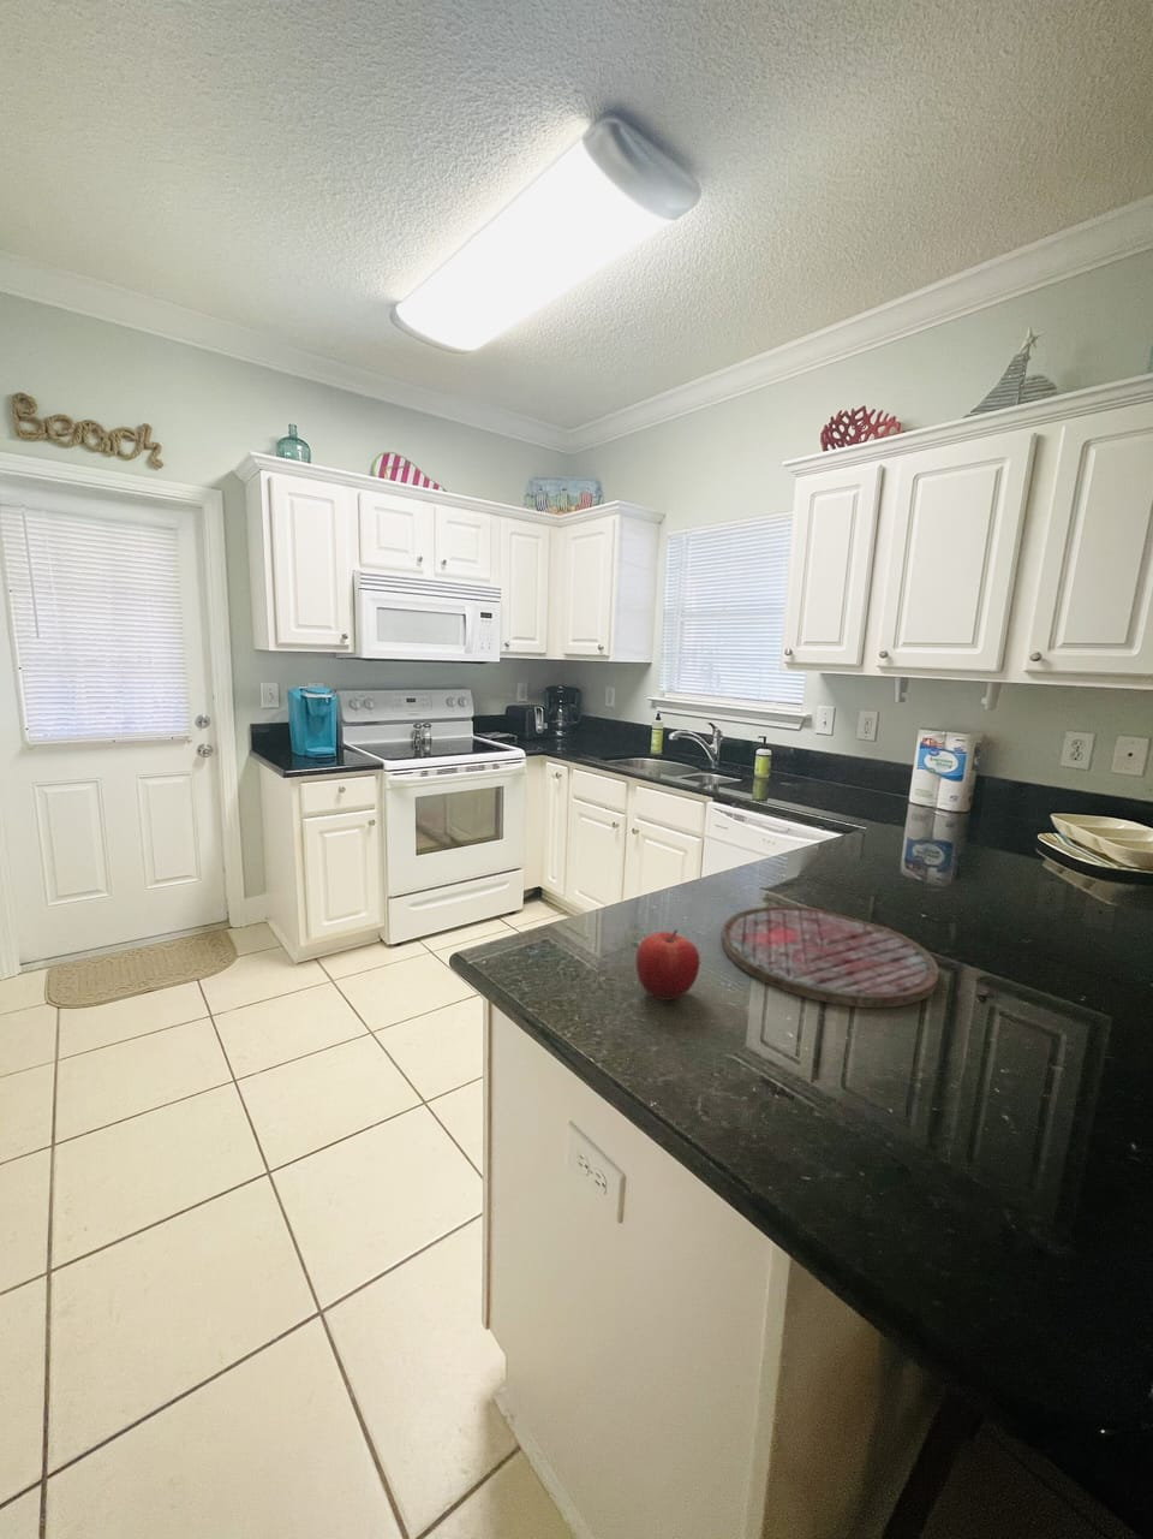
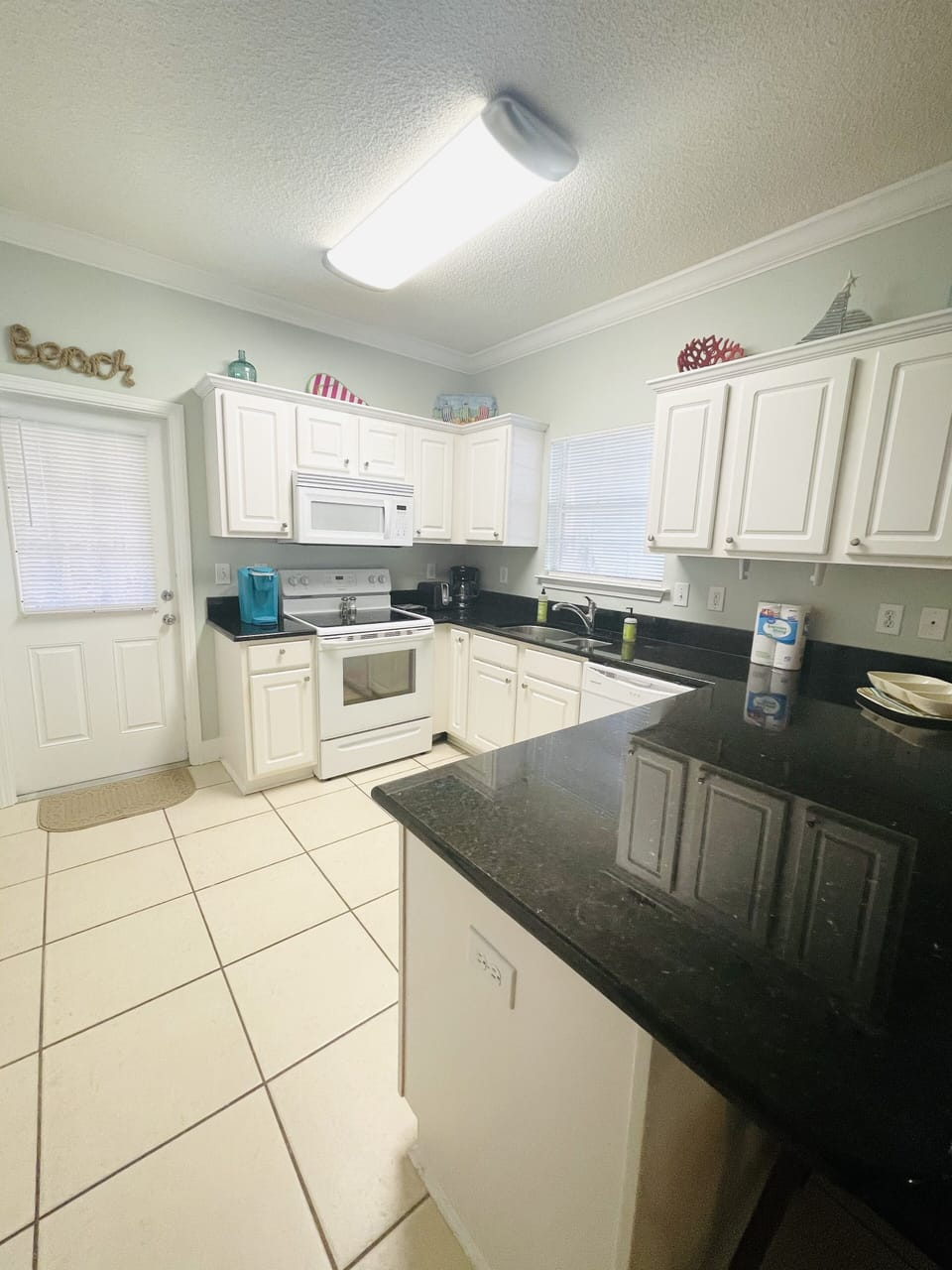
- cutting board [719,905,940,1008]
- fruit [636,928,701,1001]
